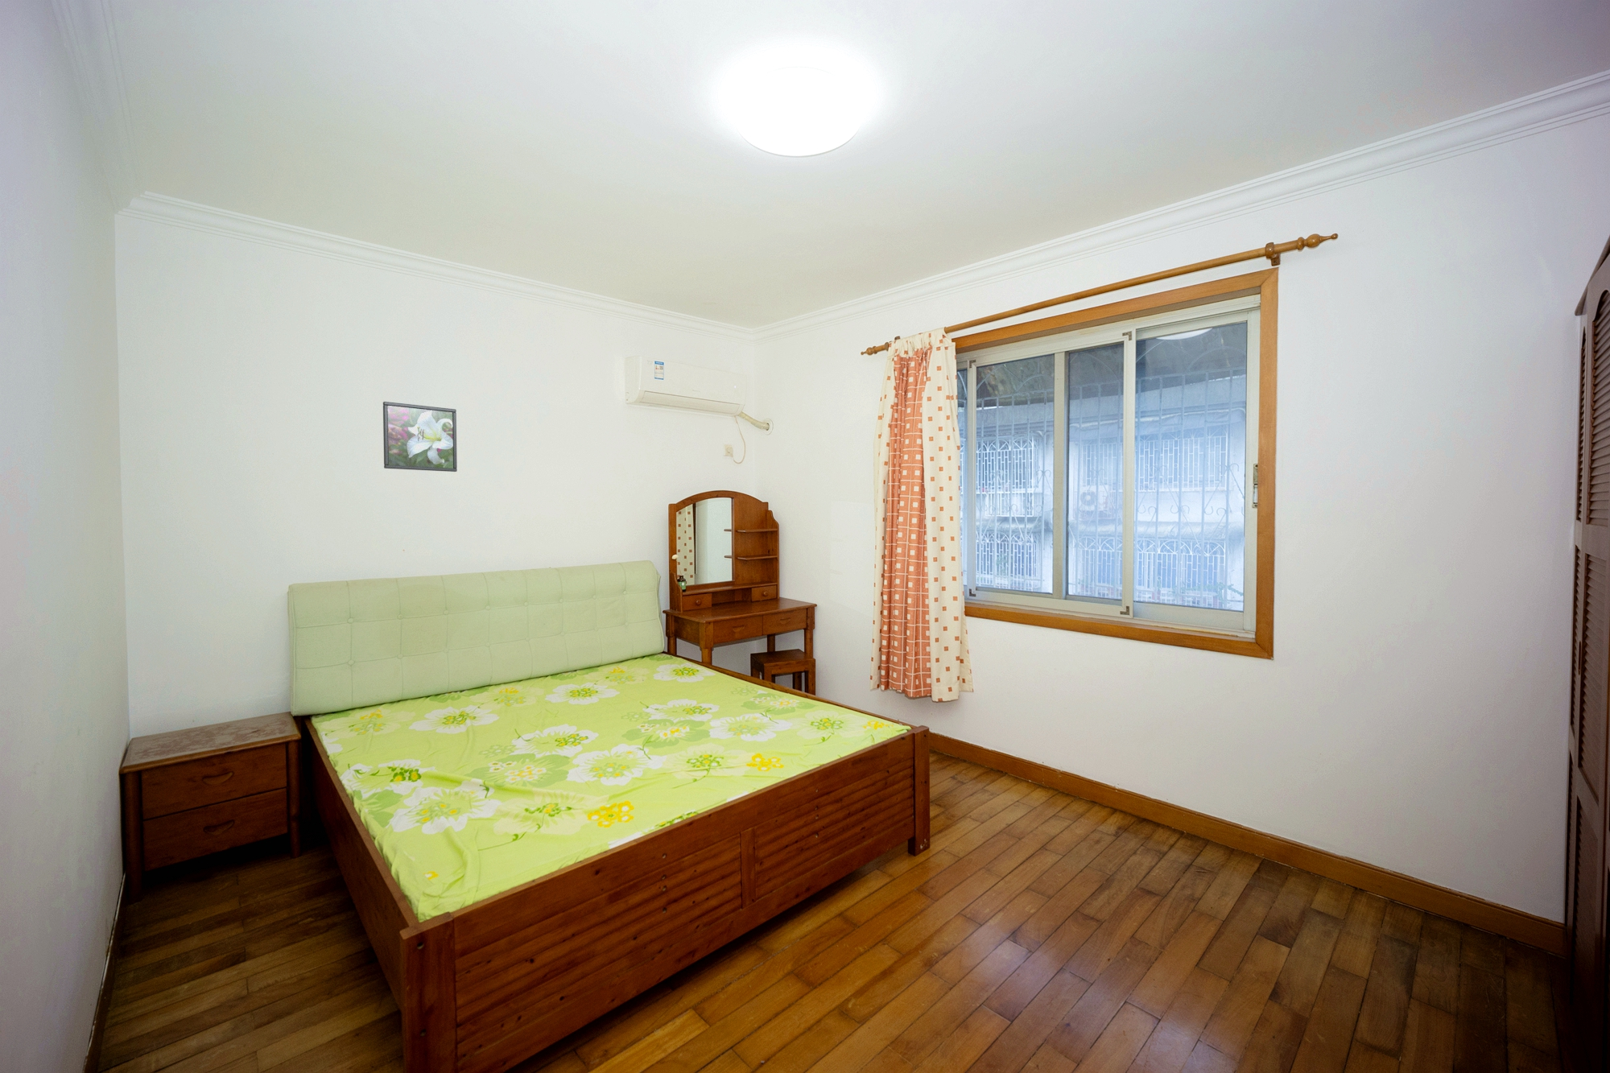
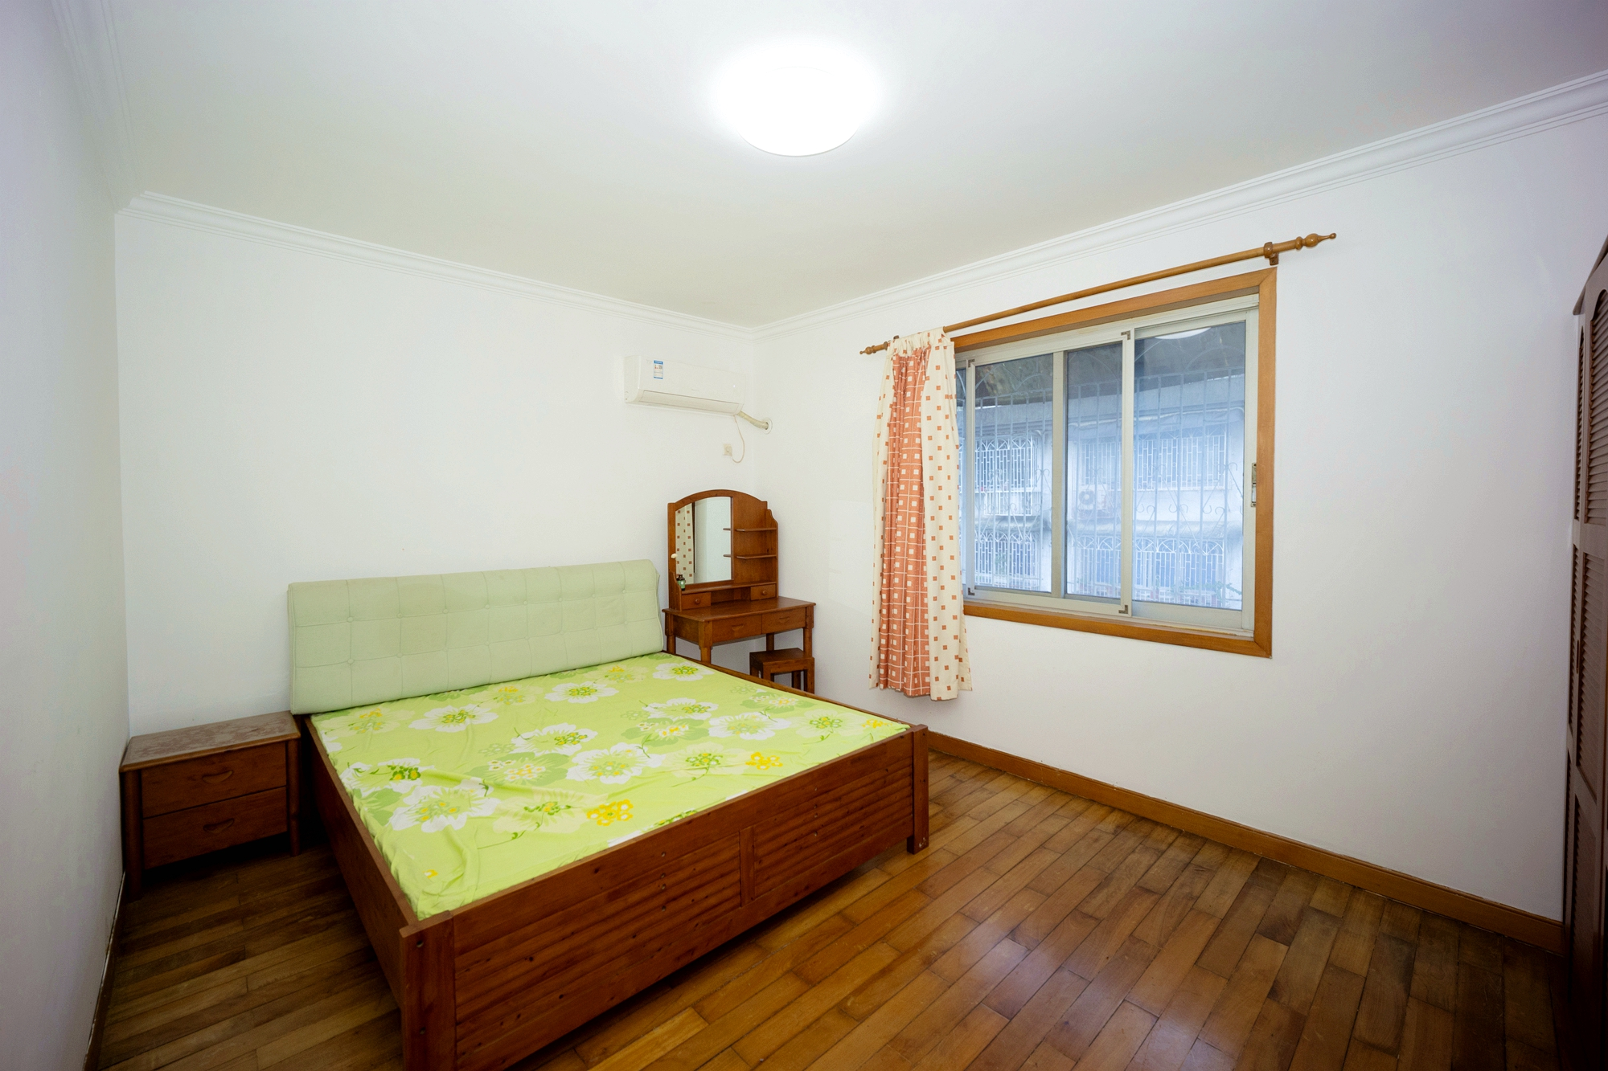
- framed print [382,401,458,473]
